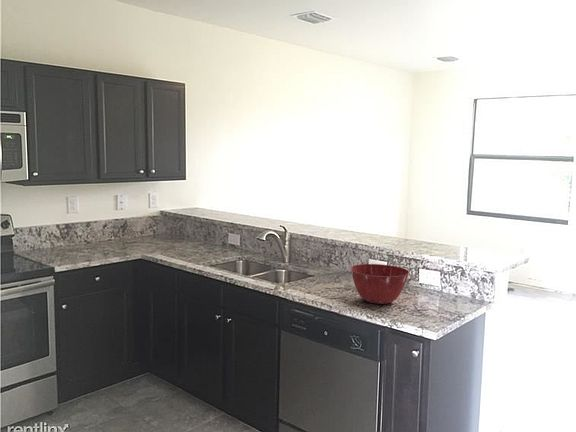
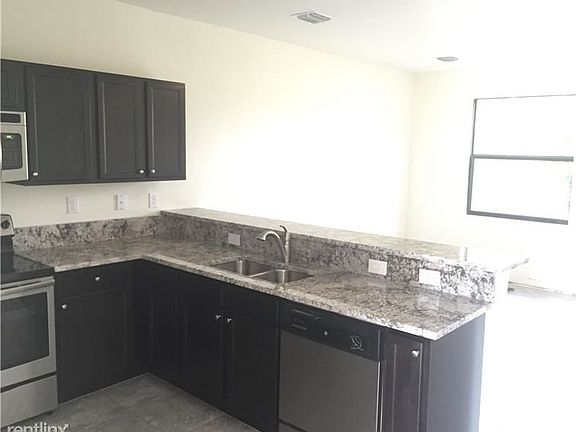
- mixing bowl [350,263,410,305]
